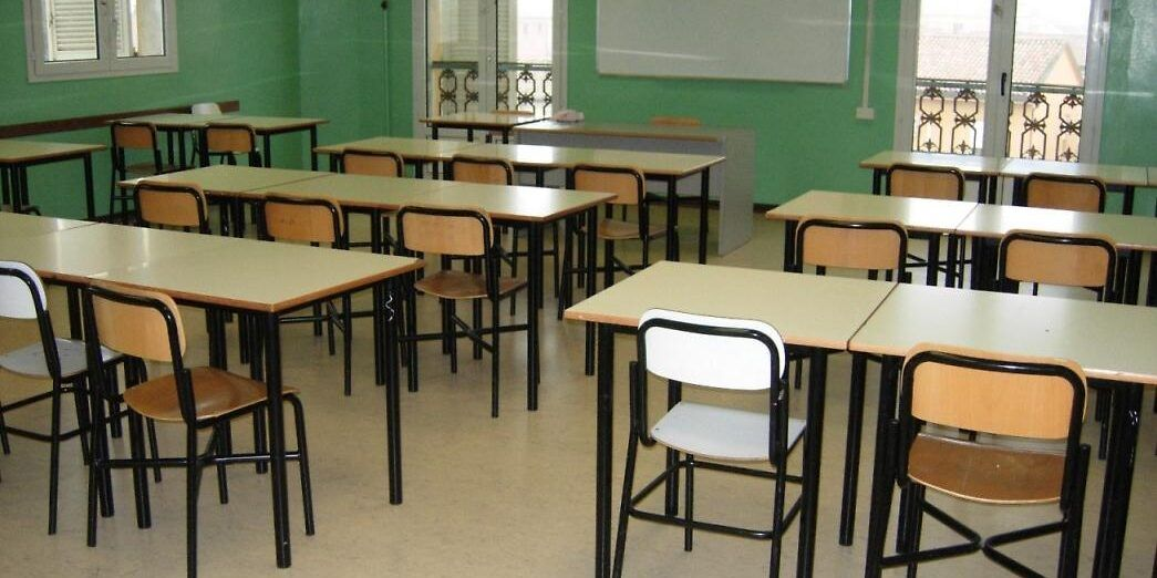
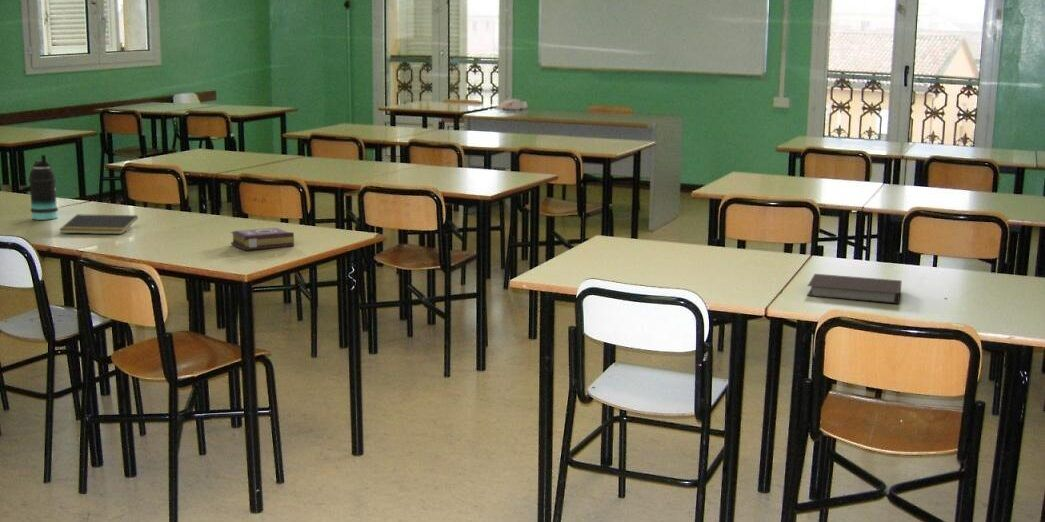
+ notepad [58,213,139,235]
+ book [230,227,295,251]
+ bottle [27,154,59,221]
+ notebook [806,273,903,305]
